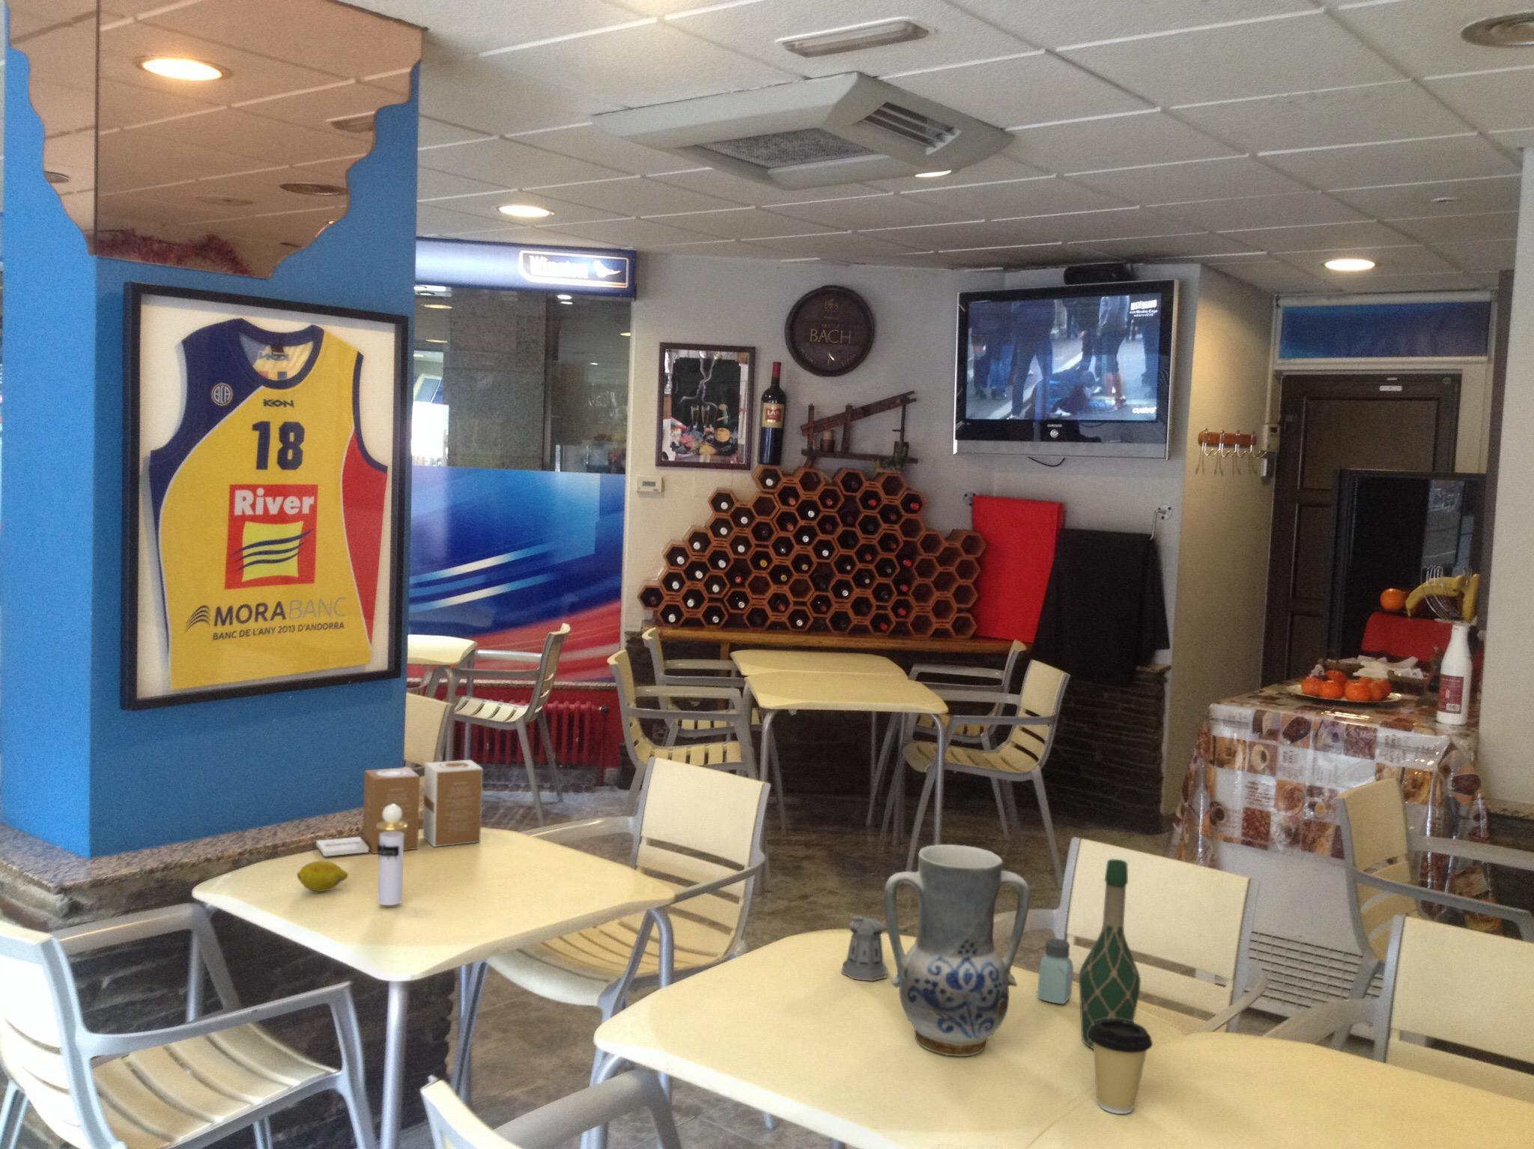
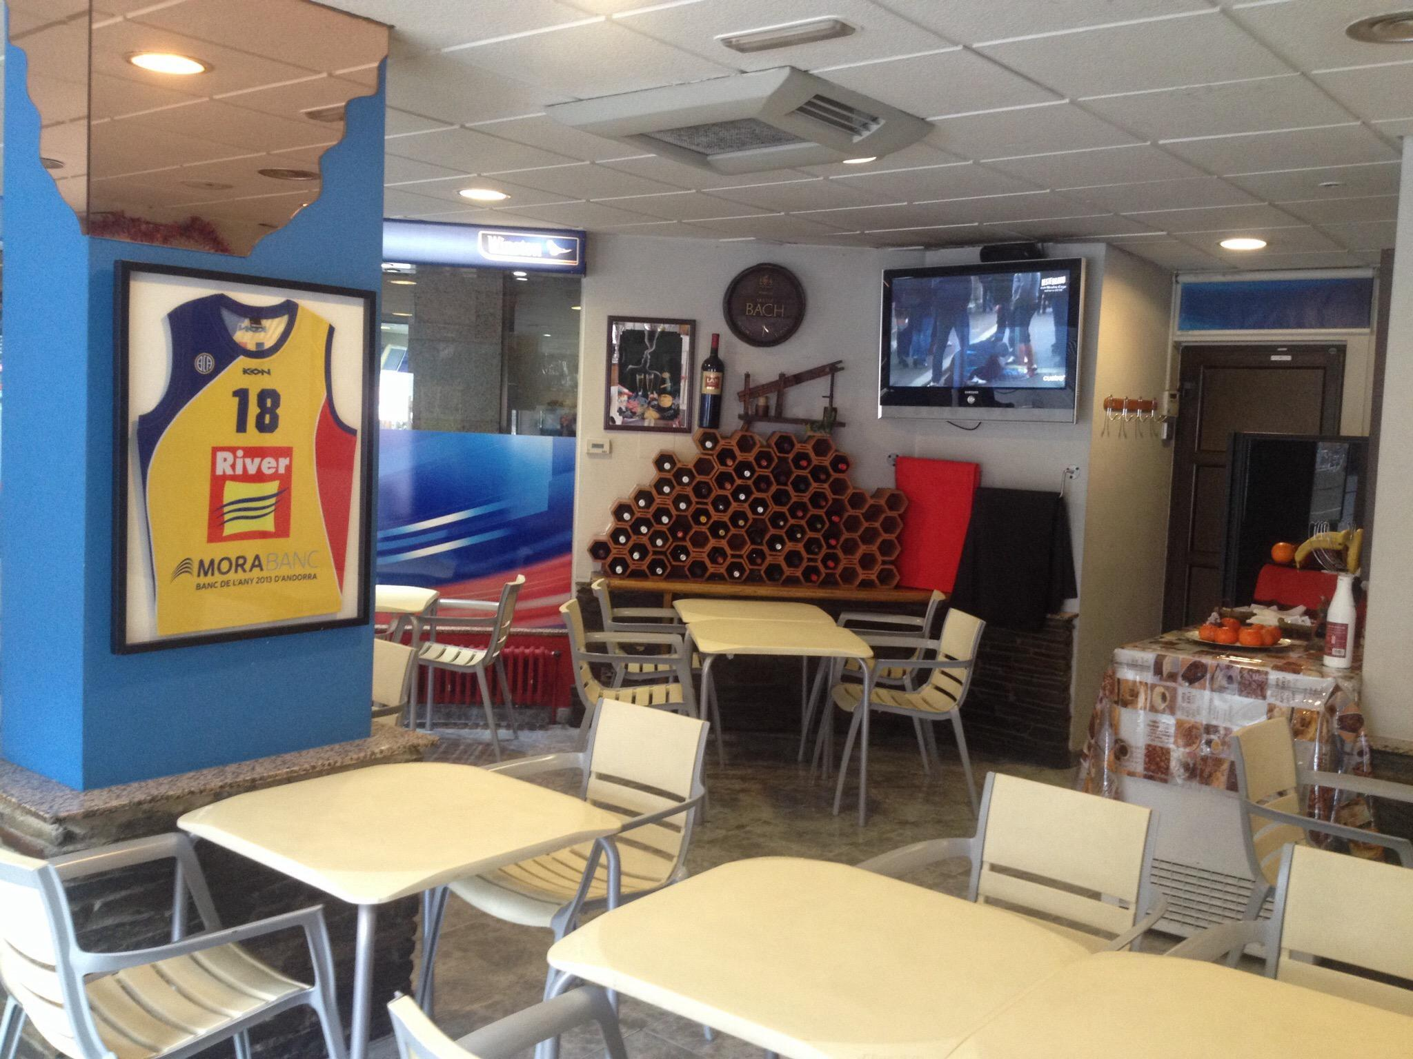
- saltshaker [1036,938,1074,1005]
- perfume bottle [377,804,407,906]
- vase [884,844,1030,1057]
- coffee cup [1088,1019,1154,1114]
- bottle [315,759,483,857]
- fruit [297,859,349,892]
- pepper shaker [841,915,908,981]
- wine bottle [1077,858,1141,1050]
